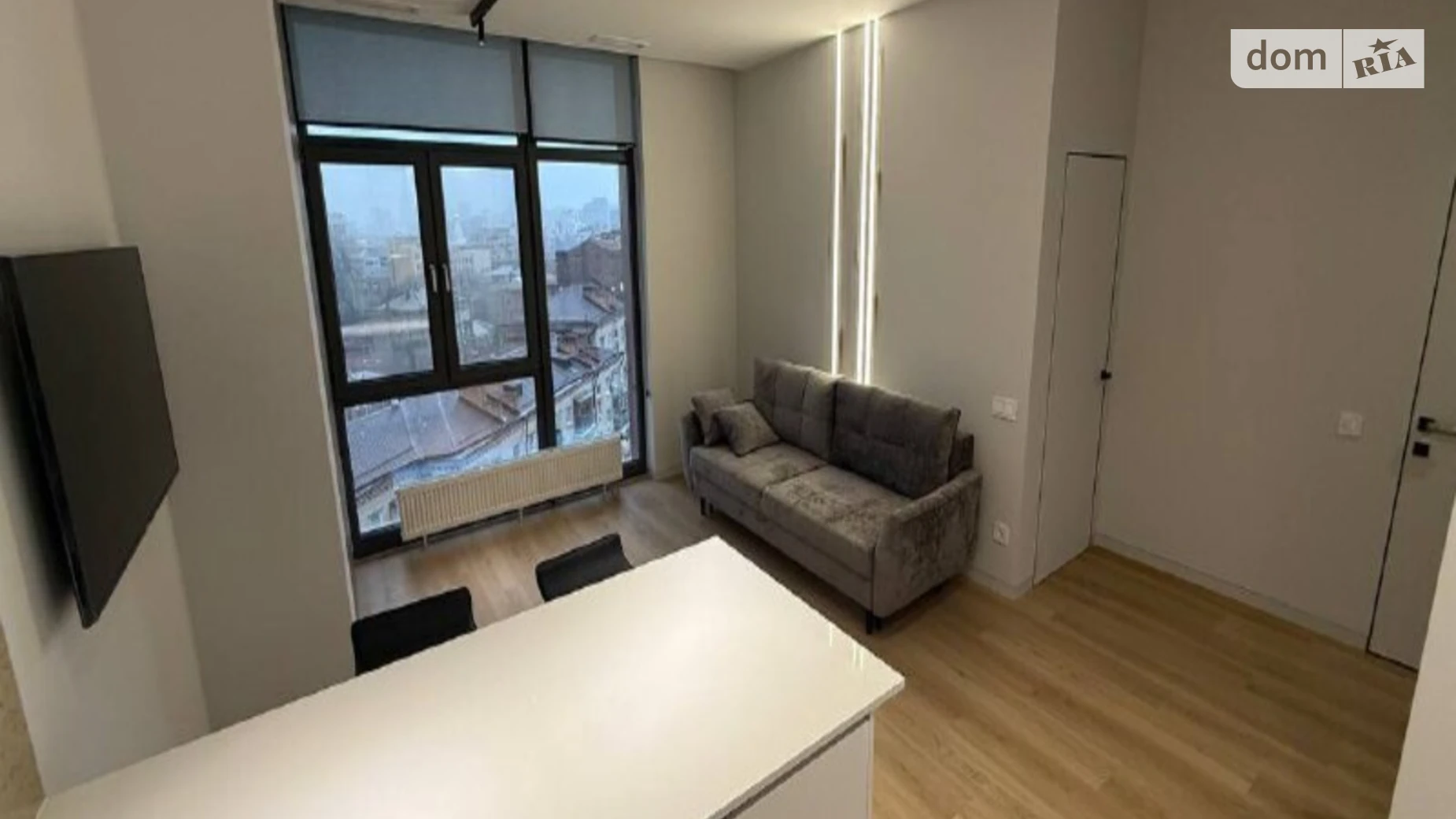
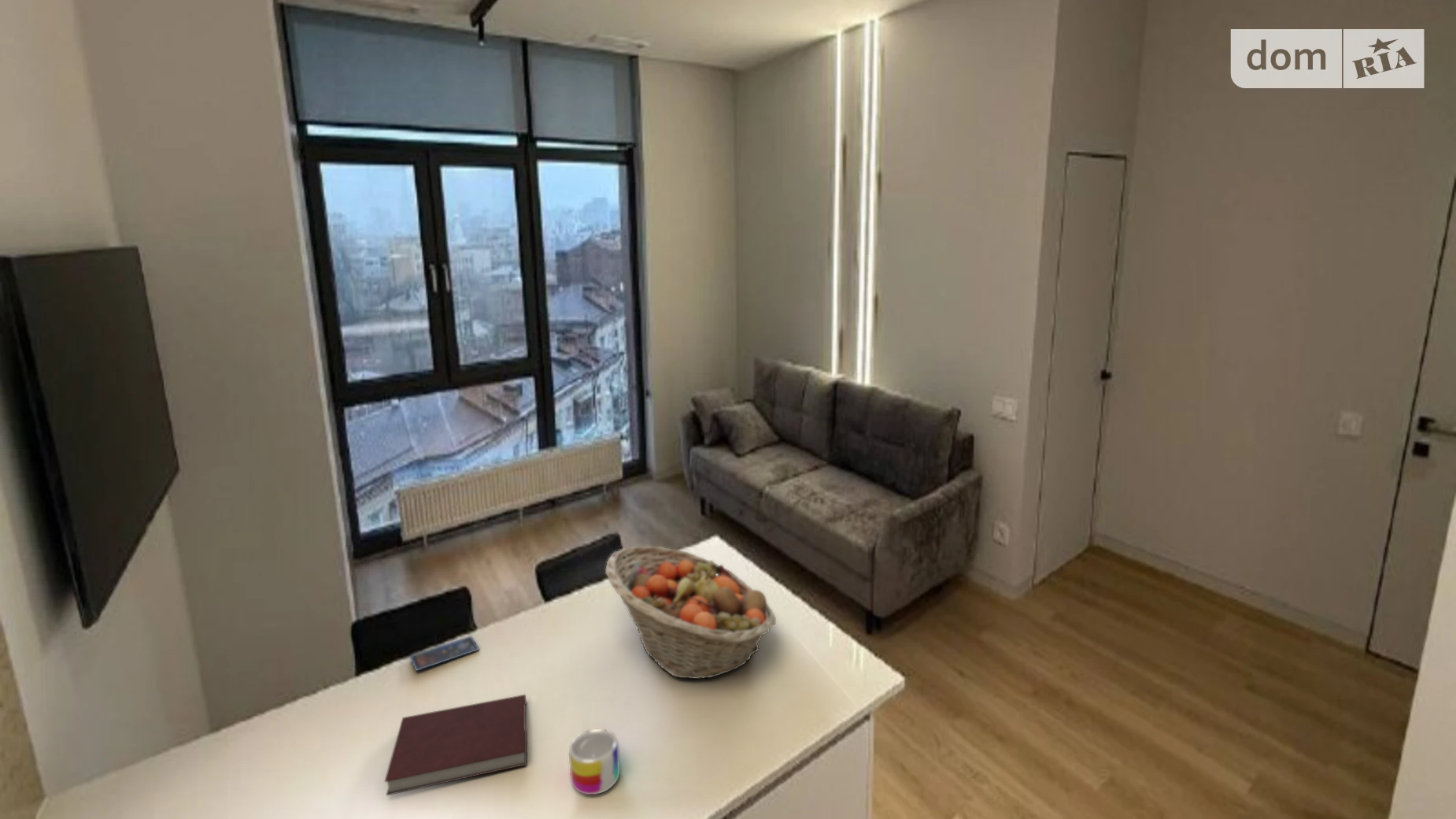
+ notebook [383,694,527,796]
+ smartphone [408,636,480,672]
+ fruit basket [604,545,777,680]
+ mug [568,728,621,795]
